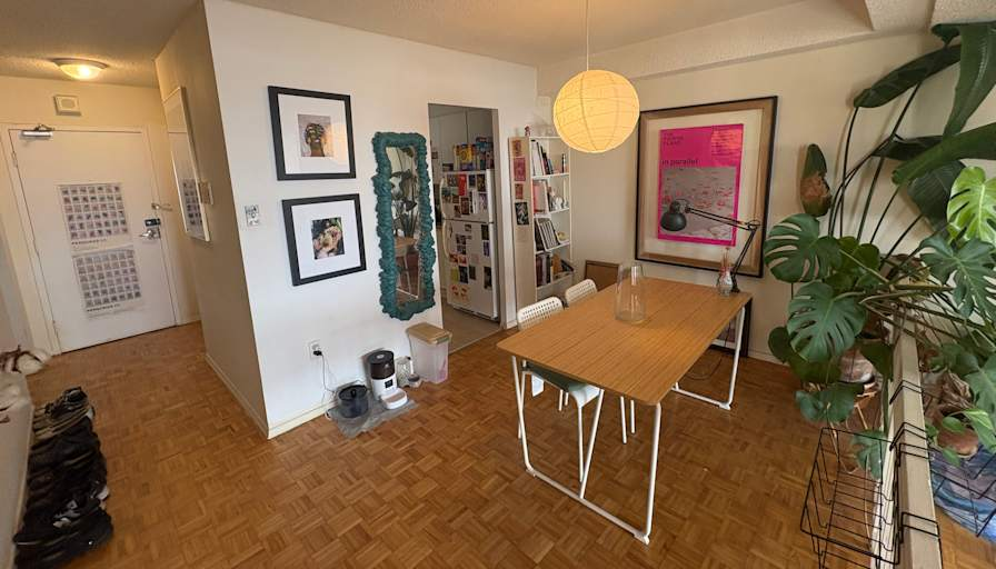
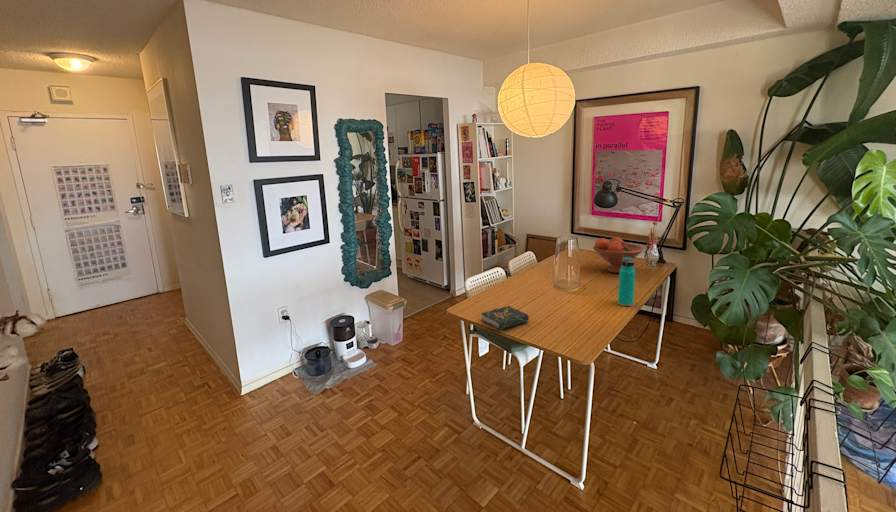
+ book [480,305,530,331]
+ water bottle [617,257,636,307]
+ fruit bowl [592,236,644,274]
